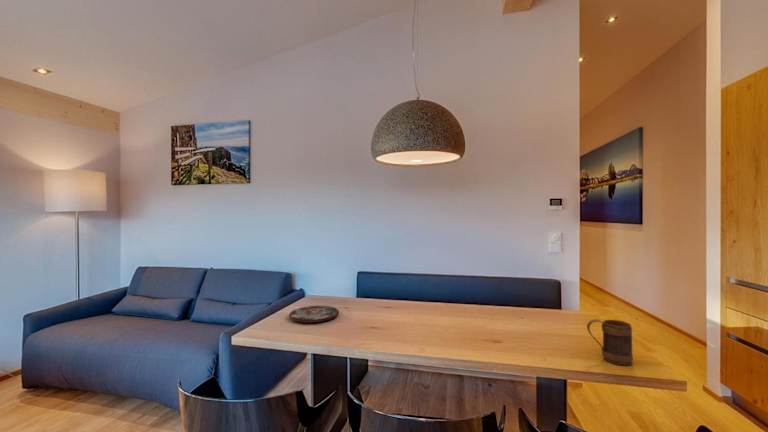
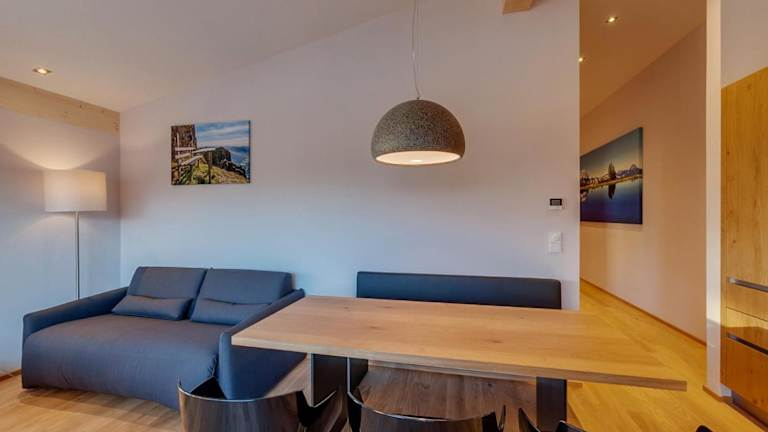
- mug [586,318,634,366]
- plate [288,305,340,323]
